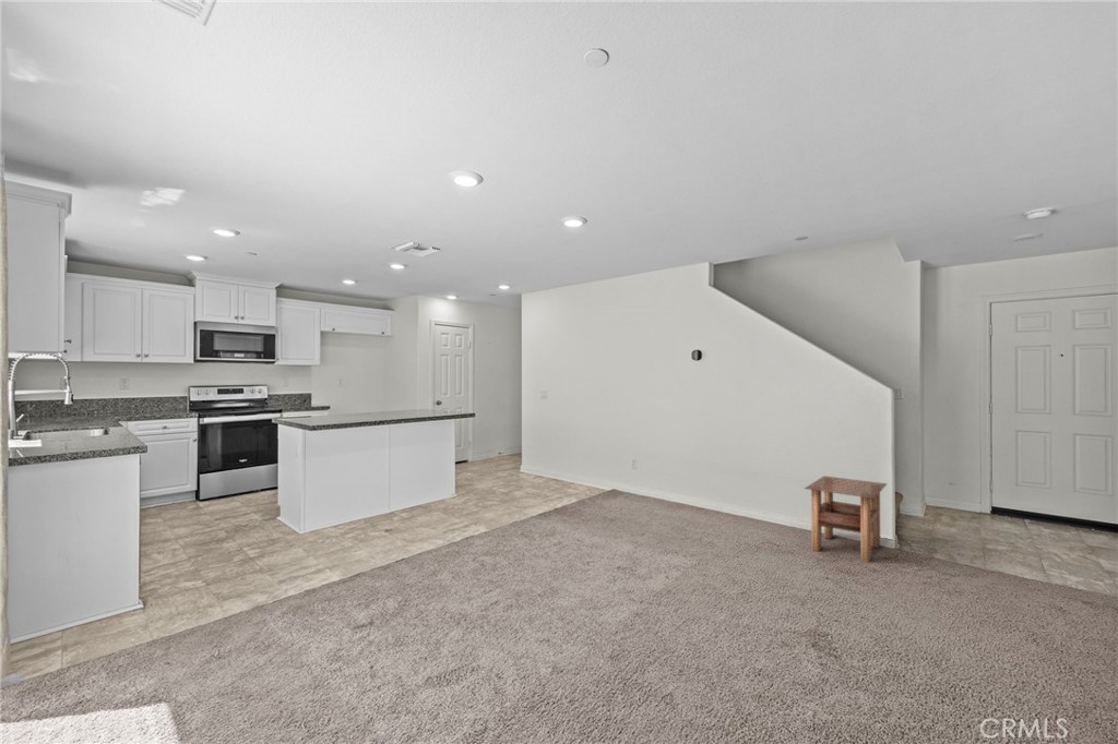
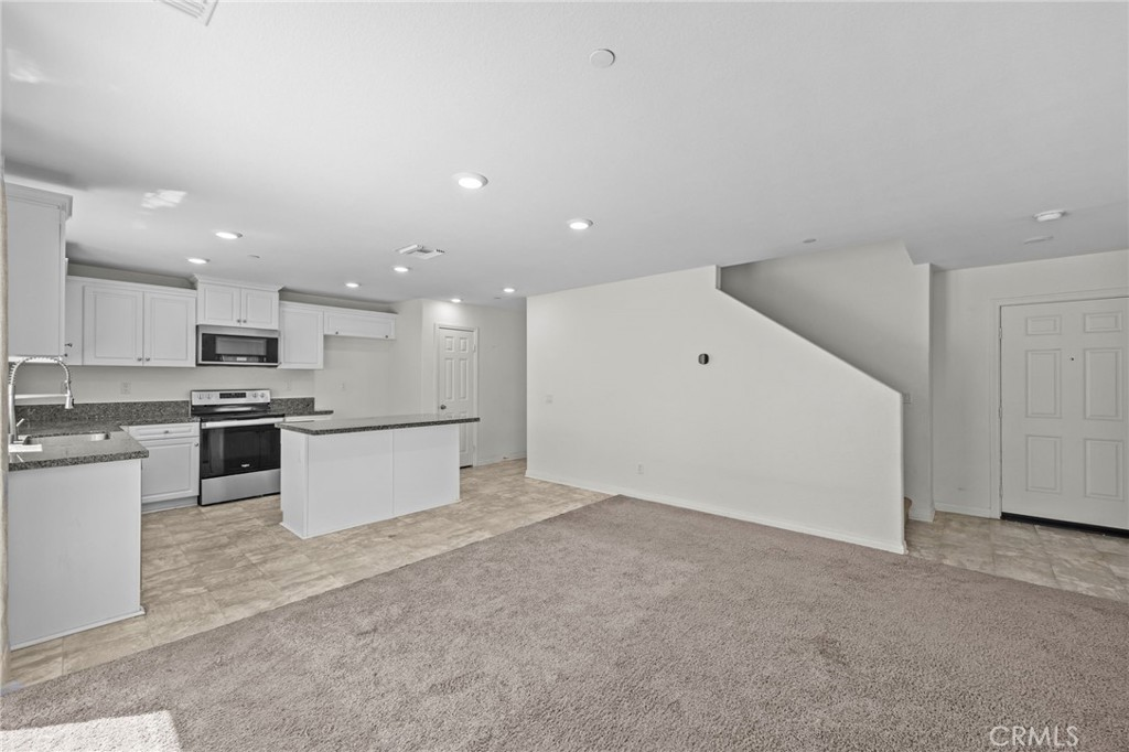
- side table [804,475,889,564]
